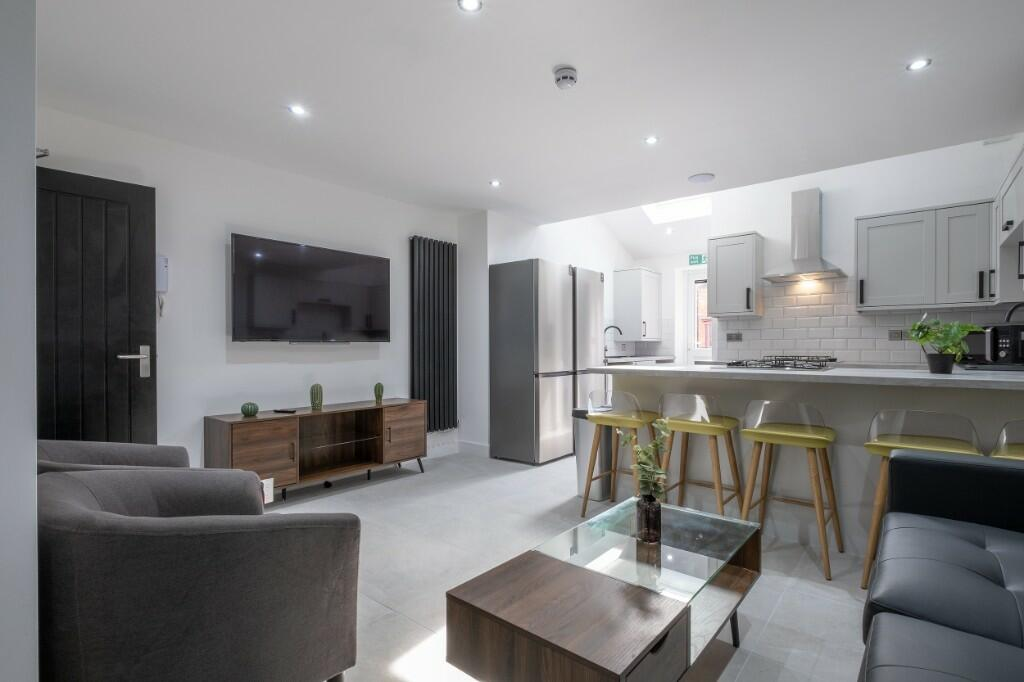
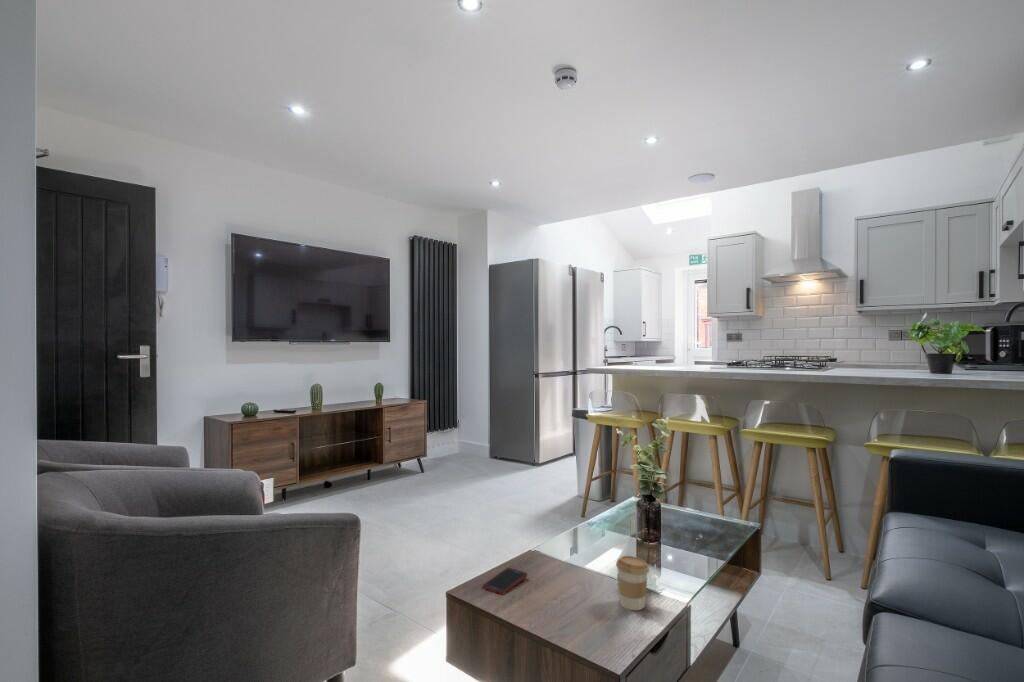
+ coffee cup [615,555,650,611]
+ cell phone [482,567,528,596]
